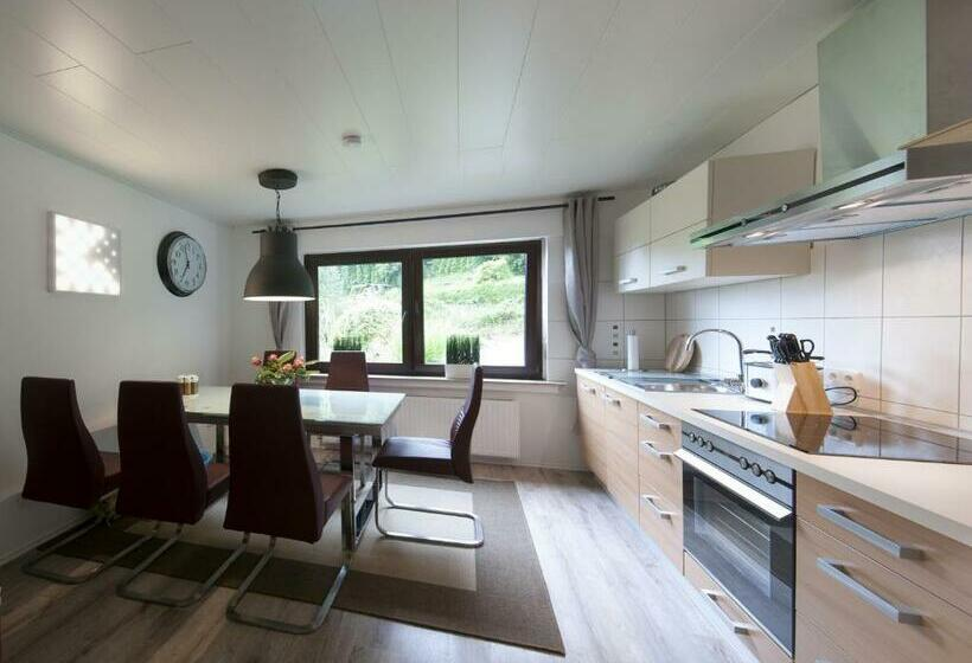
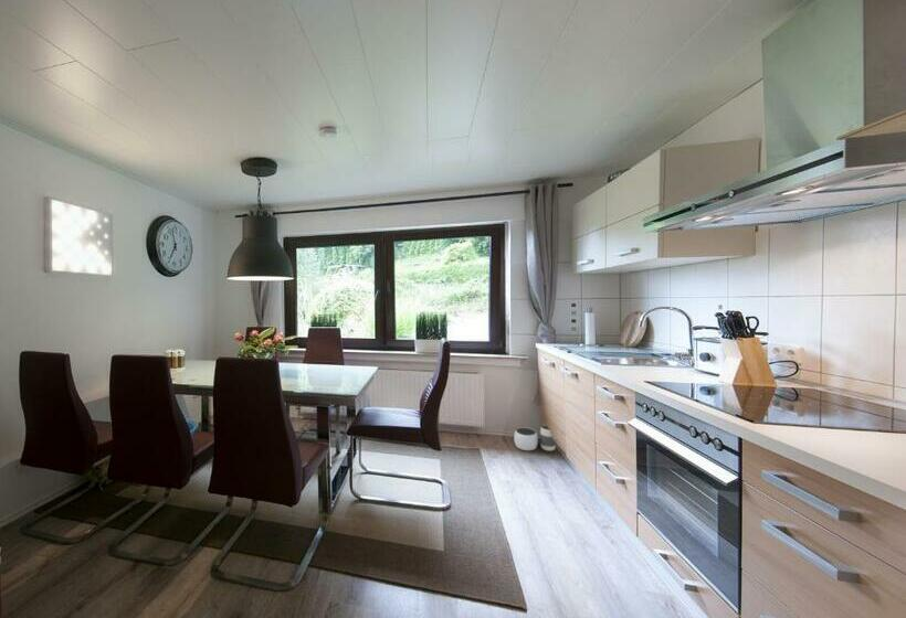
+ waste basket [513,424,557,451]
